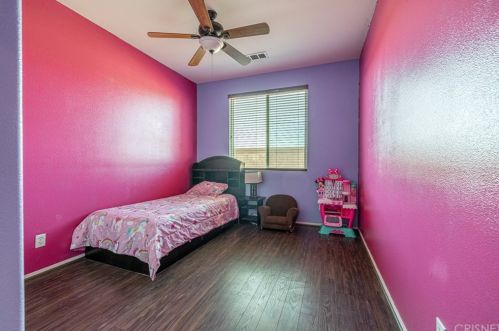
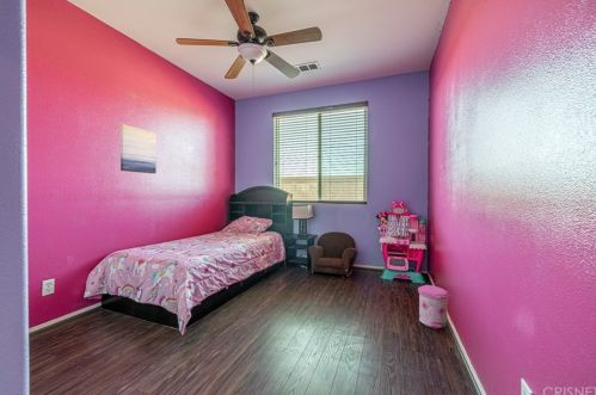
+ wall art [119,123,158,174]
+ trash can [417,284,450,331]
